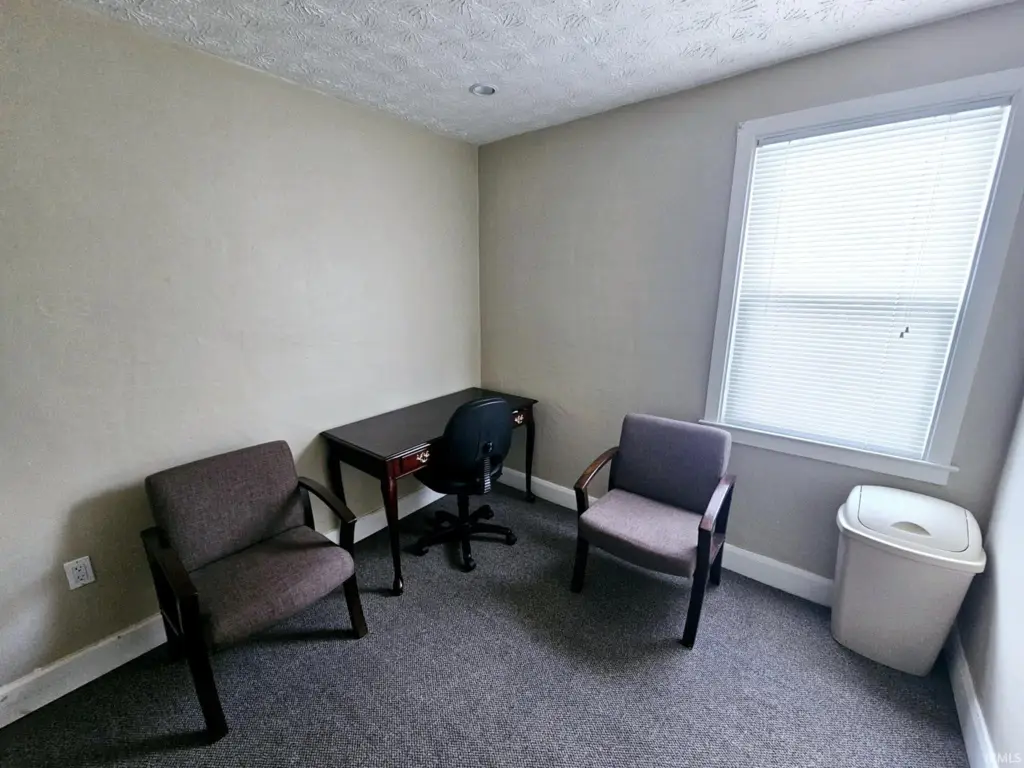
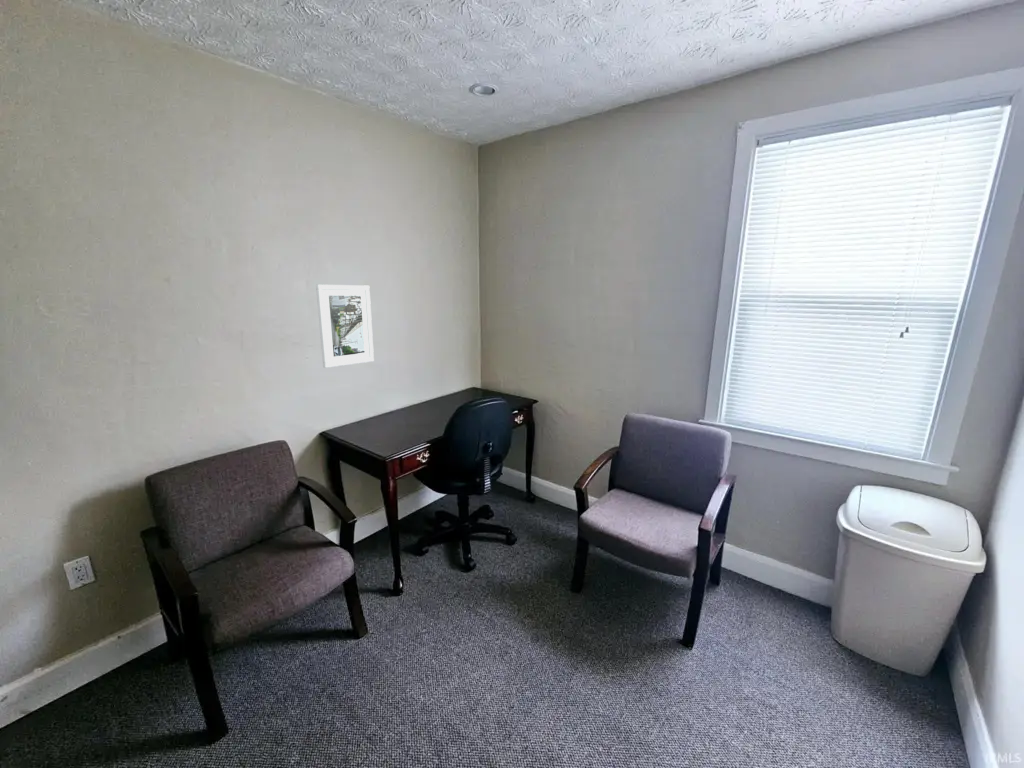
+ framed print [315,284,375,369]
